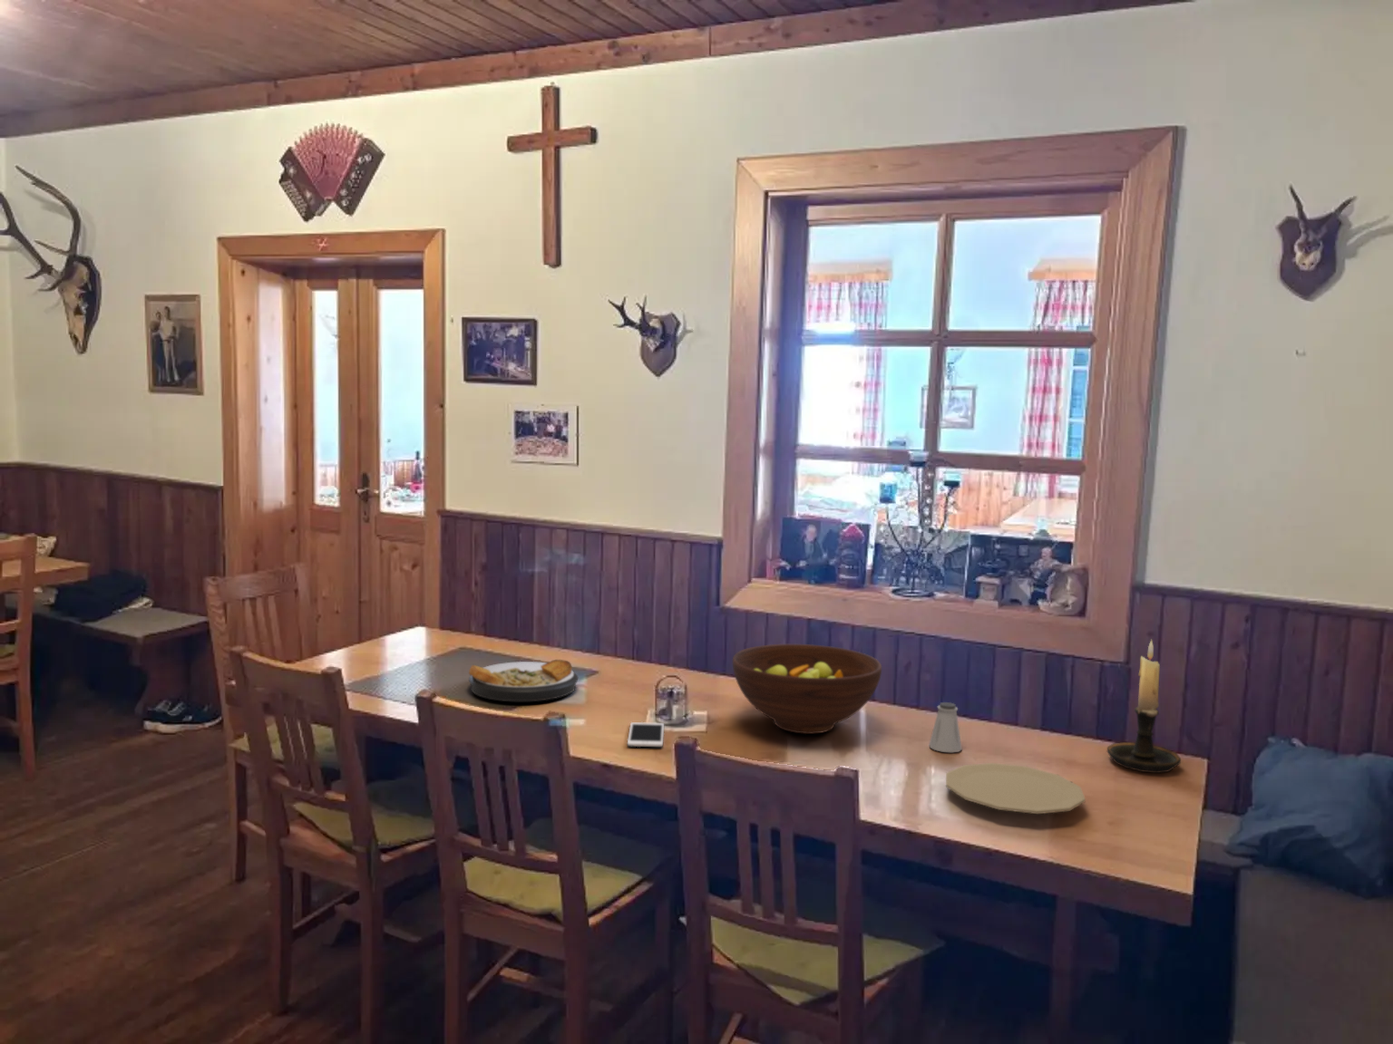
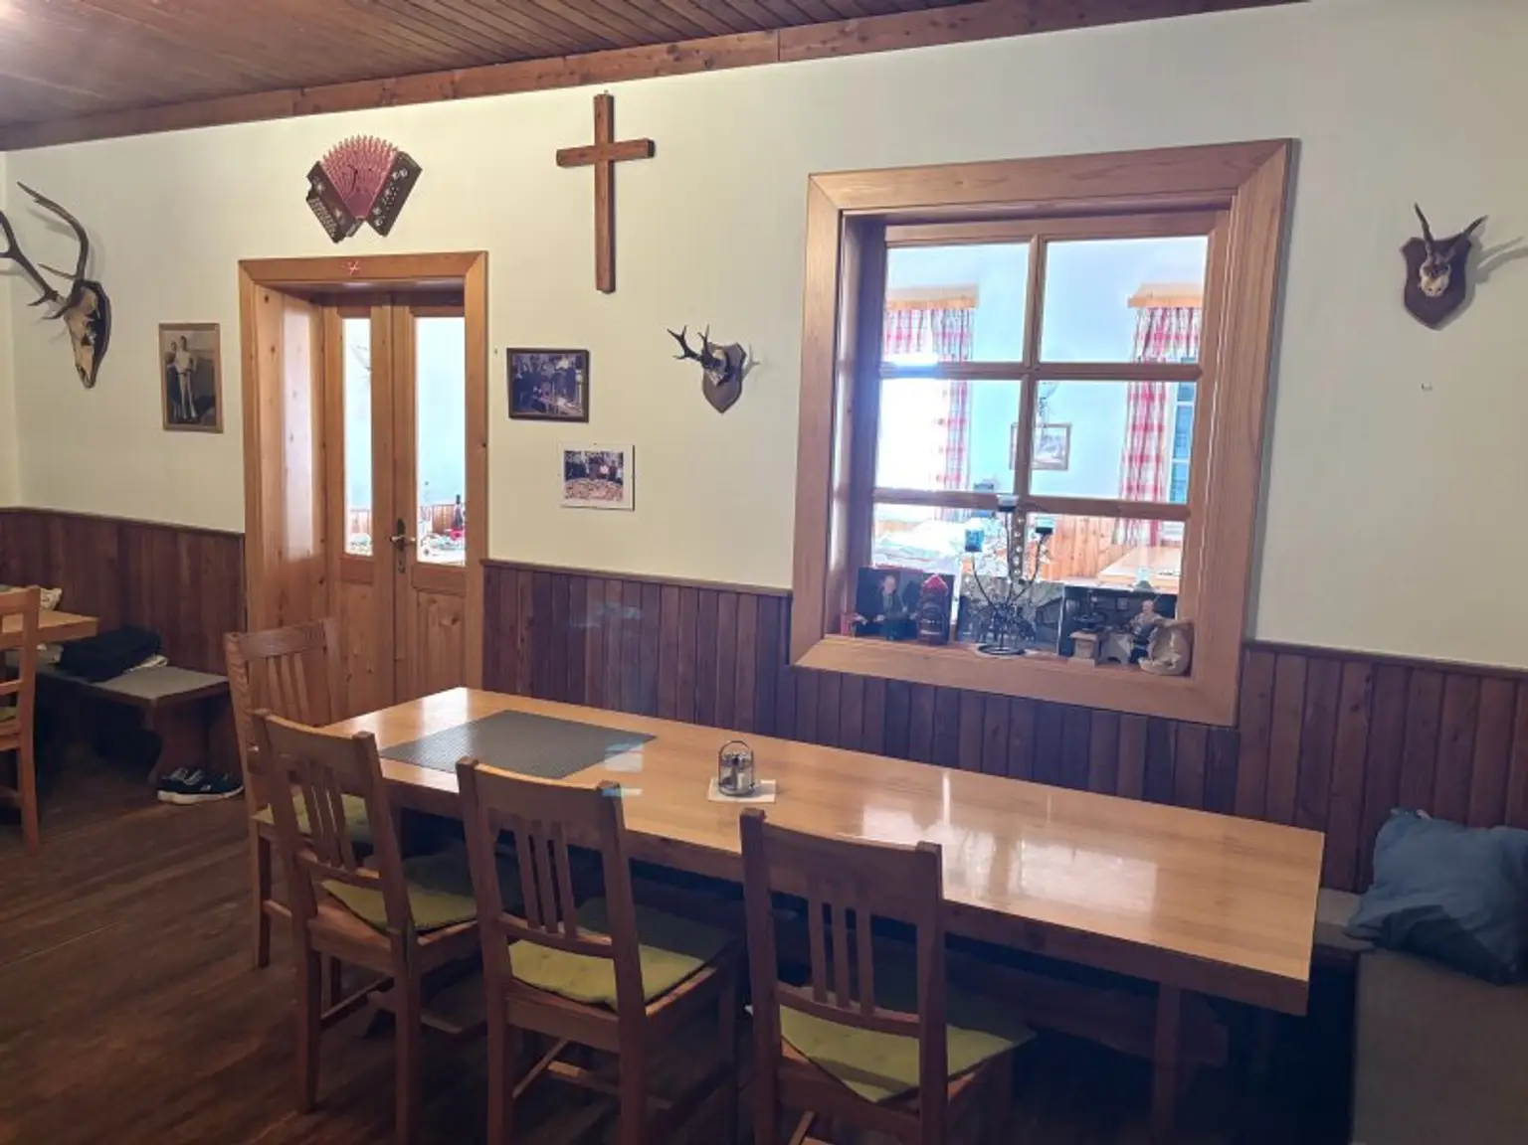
- plate [945,762,1087,815]
- plate [468,659,579,702]
- cell phone [626,722,665,748]
- saltshaker [929,702,963,753]
- fruit bowl [732,644,882,735]
- candle holder [1107,639,1181,774]
